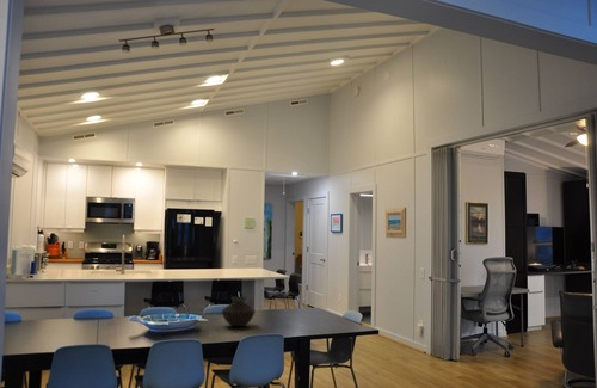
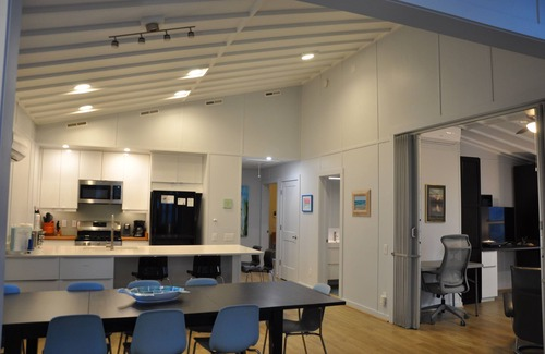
- vase [221,296,257,327]
